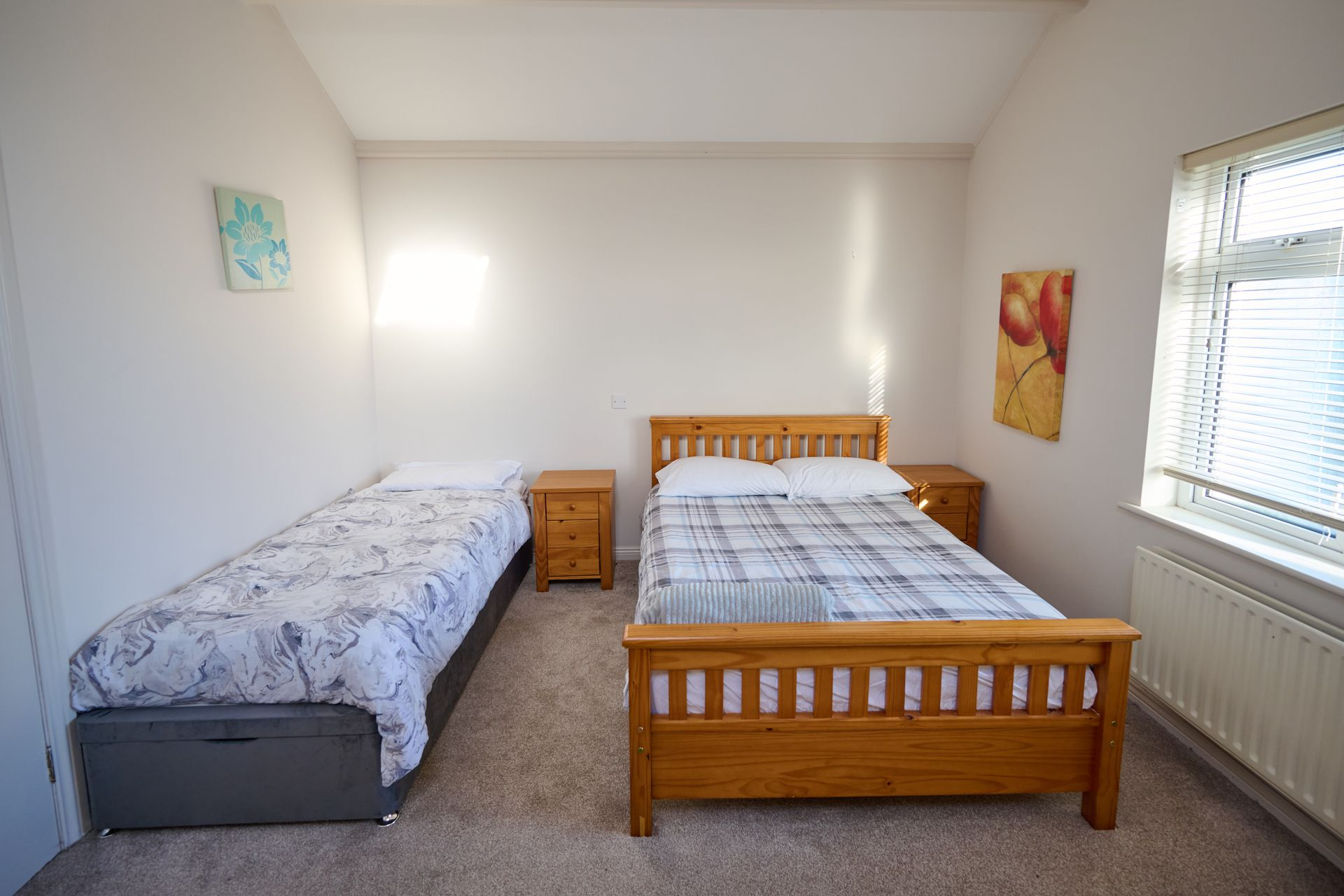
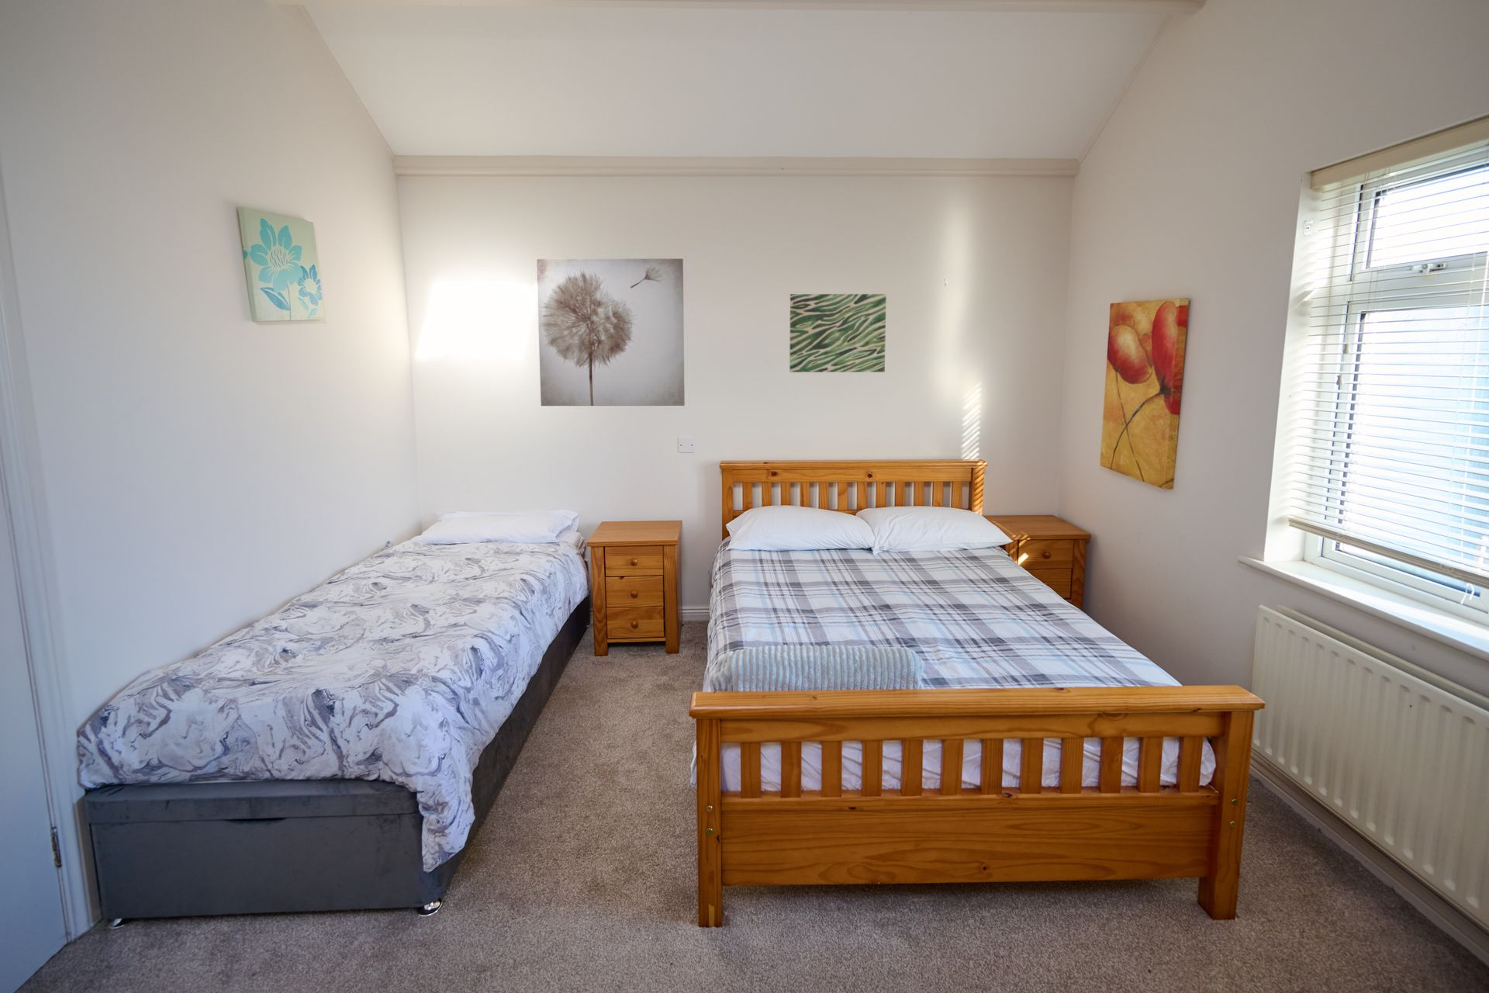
+ wall art [789,294,887,373]
+ wall art [536,257,686,407]
